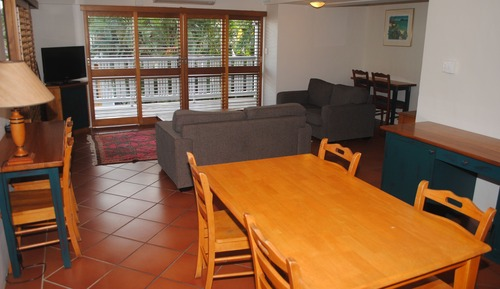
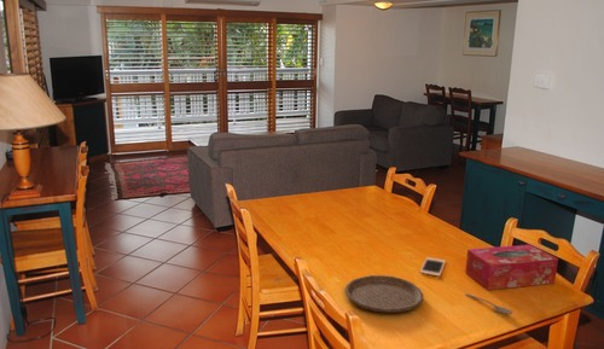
+ spoon [464,292,515,315]
+ tissue box [464,243,559,291]
+ cell phone [419,256,447,278]
+ plate [344,274,424,314]
